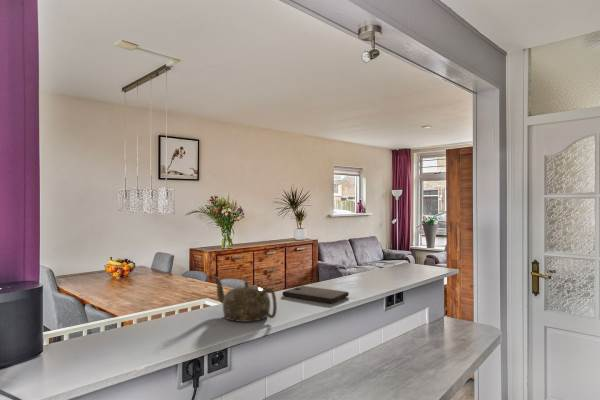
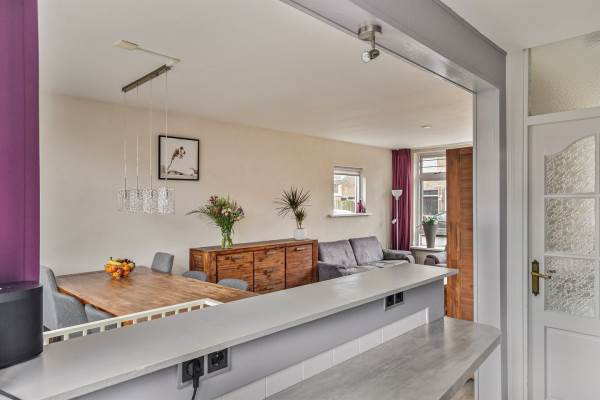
- cutting board [282,285,350,304]
- teapot [212,275,278,323]
